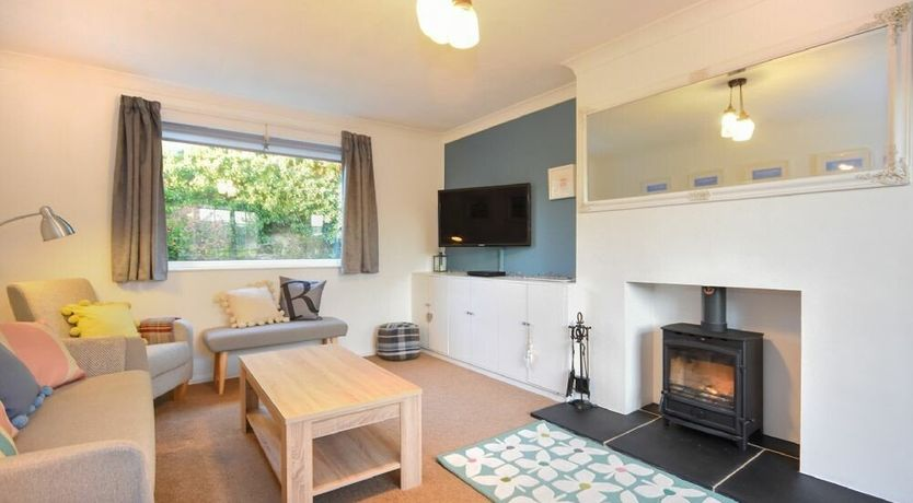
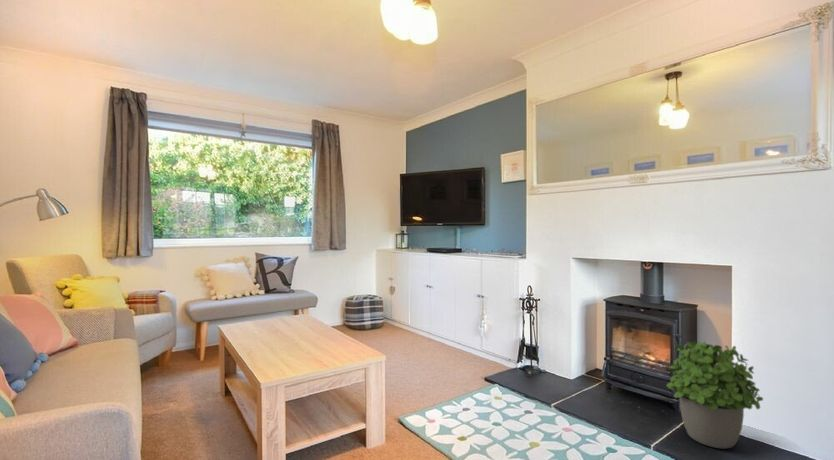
+ potted plant [666,340,764,450]
